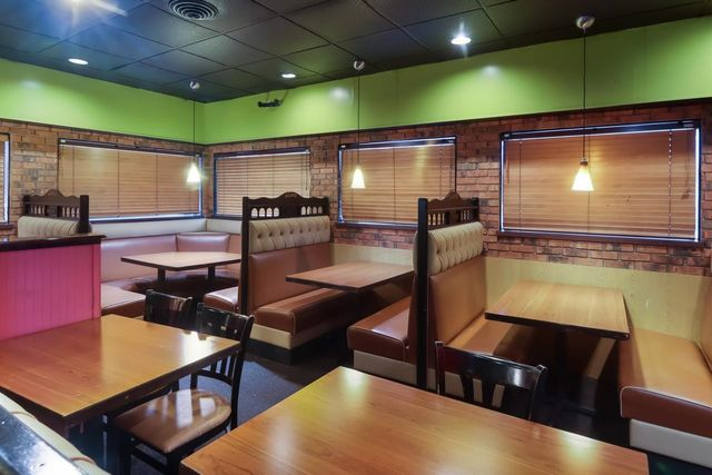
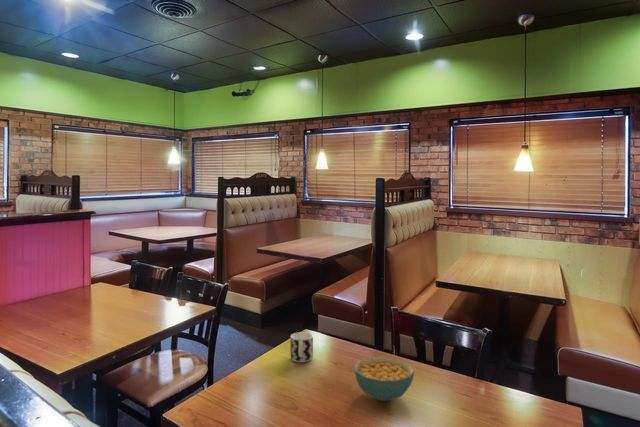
+ cup [290,331,314,363]
+ cereal bowl [353,356,415,402]
